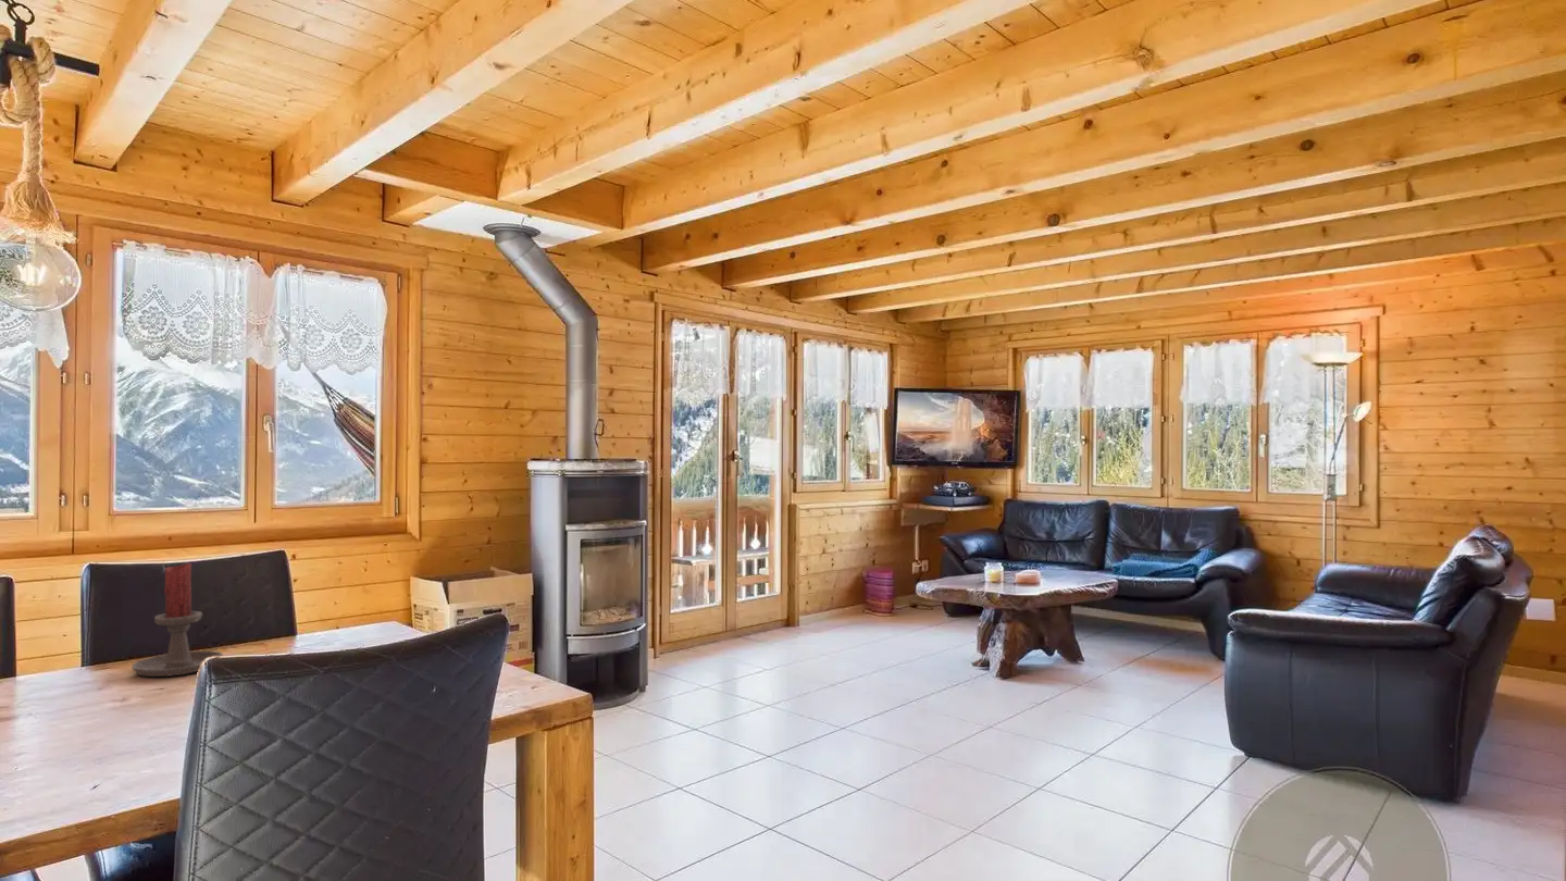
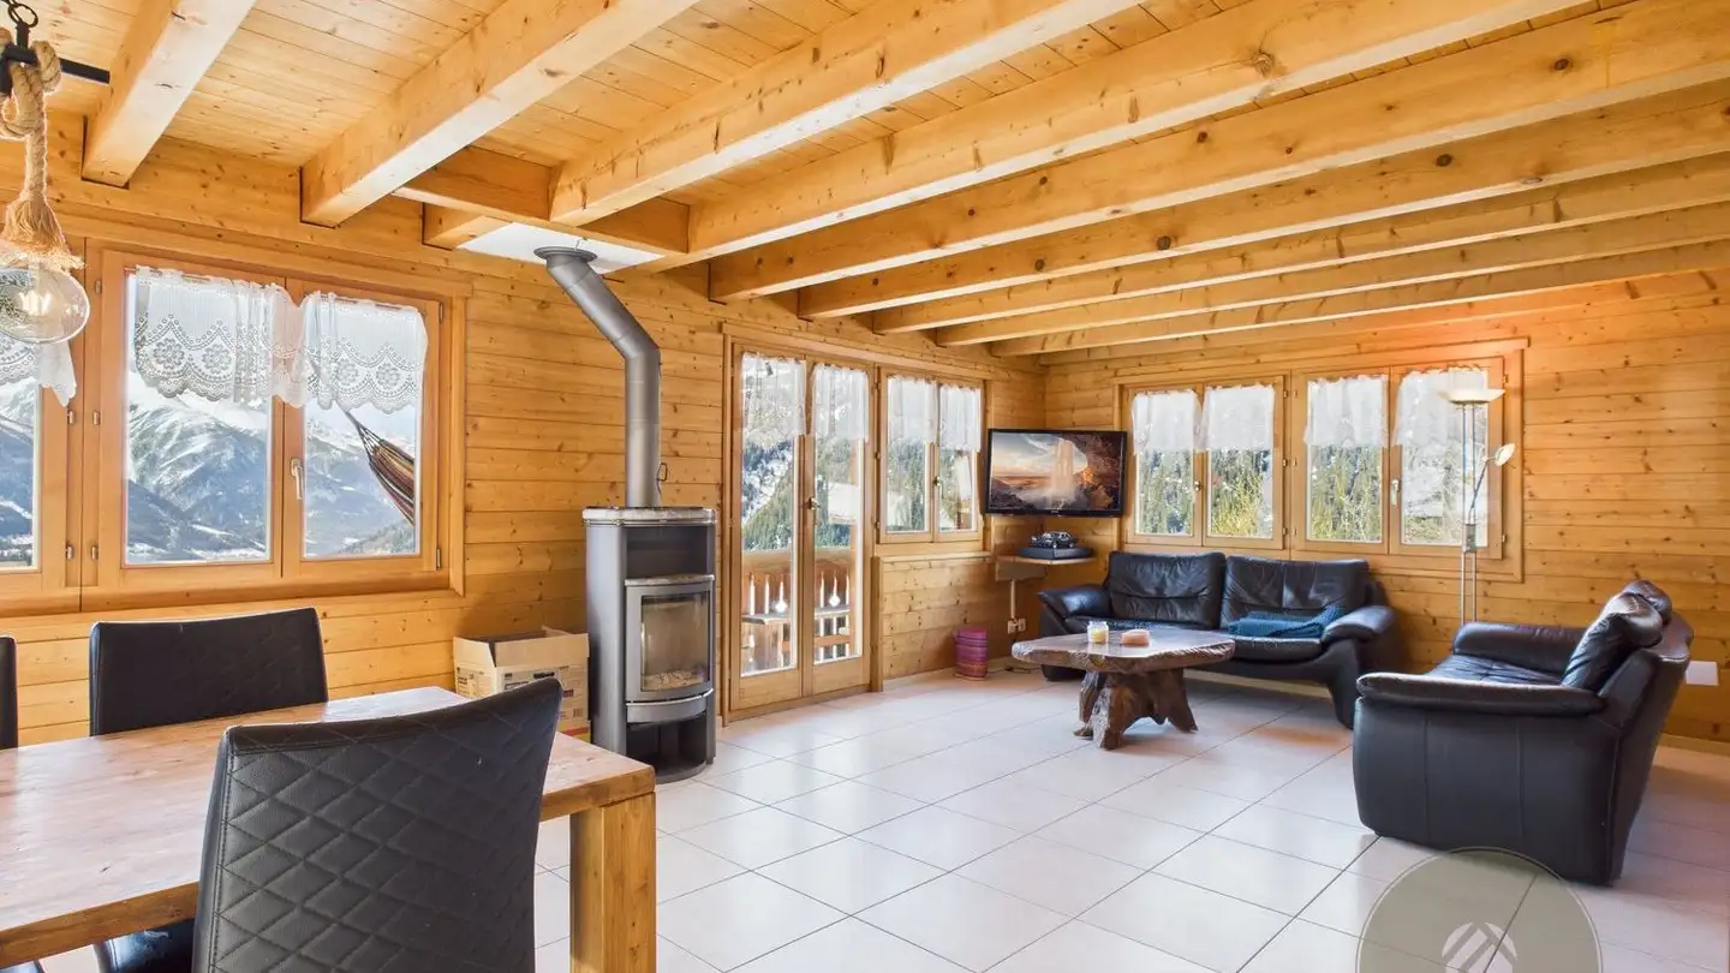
- candle holder [130,562,224,678]
